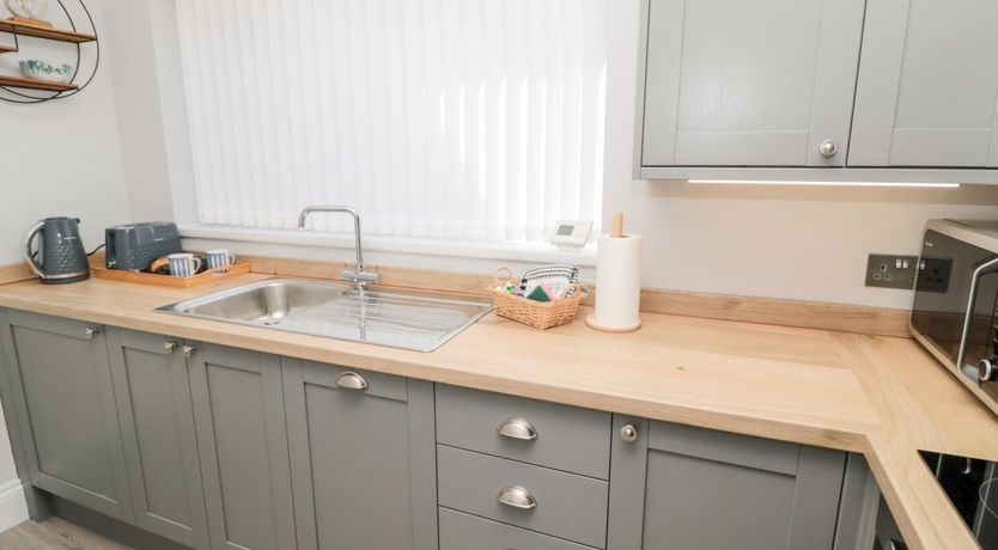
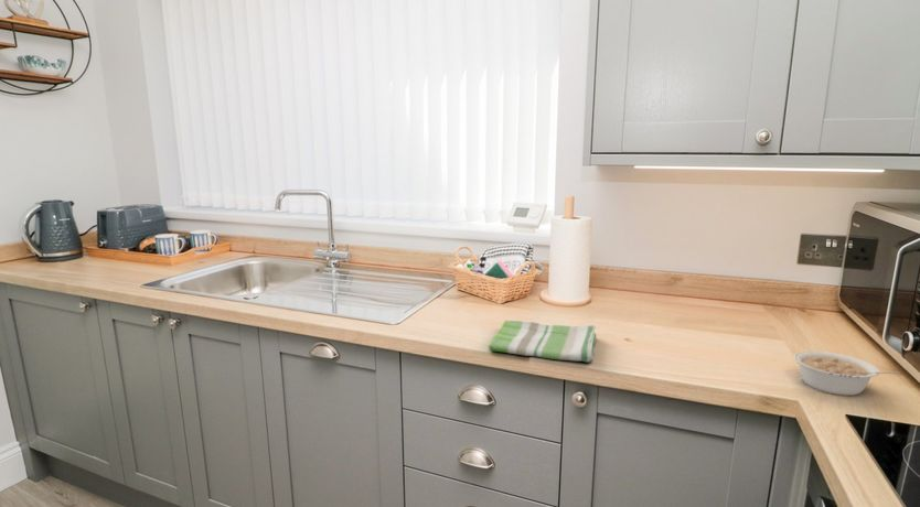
+ dish towel [488,320,598,364]
+ legume [792,350,900,397]
